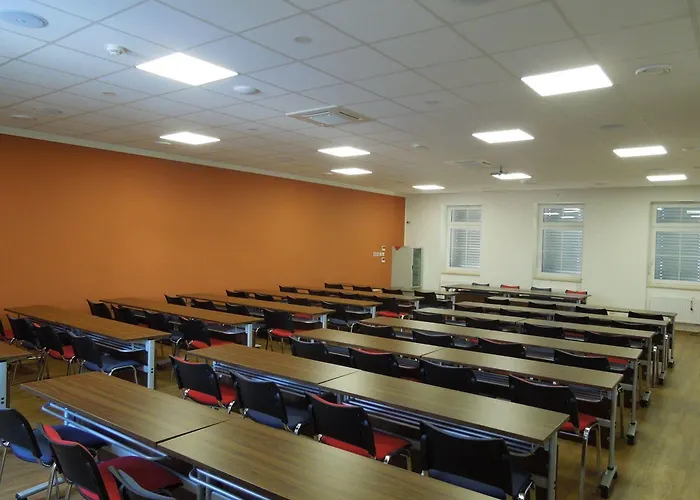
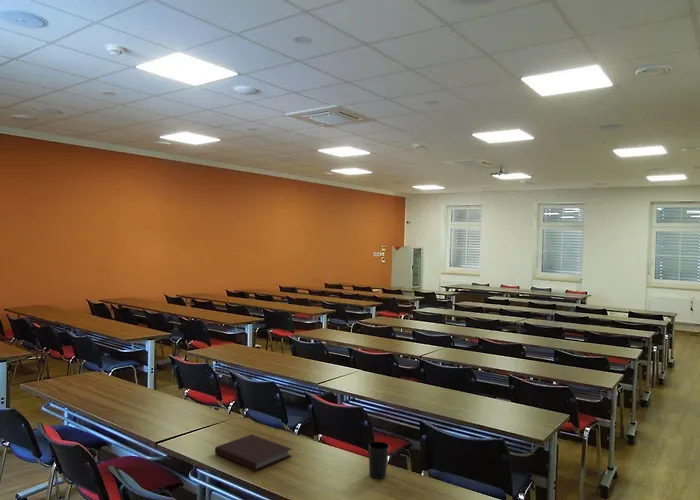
+ cup [368,440,390,480]
+ notebook [214,433,292,472]
